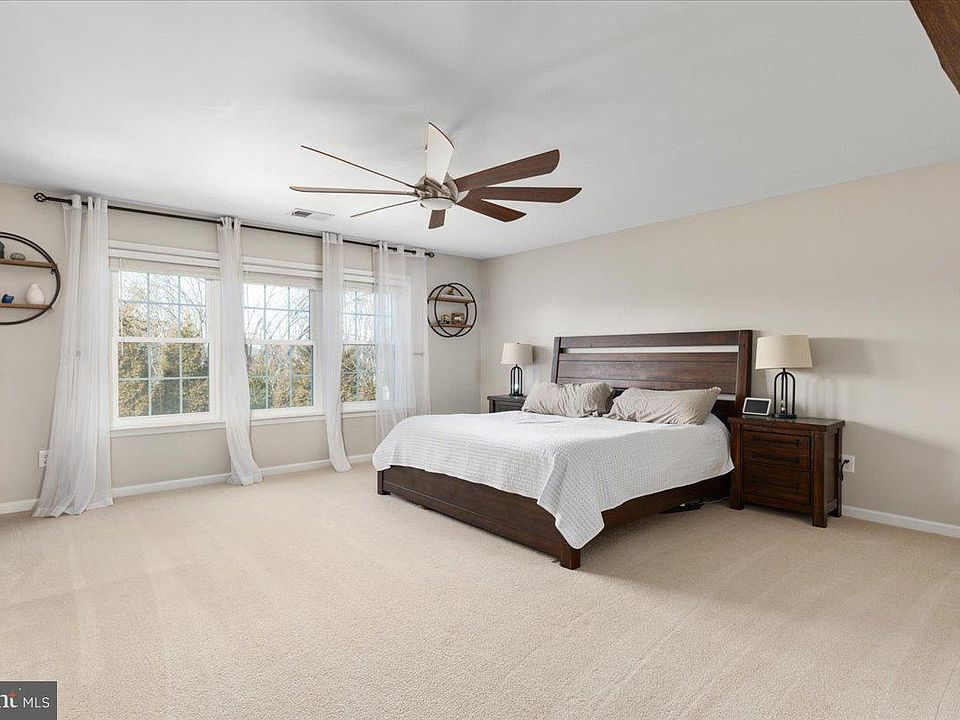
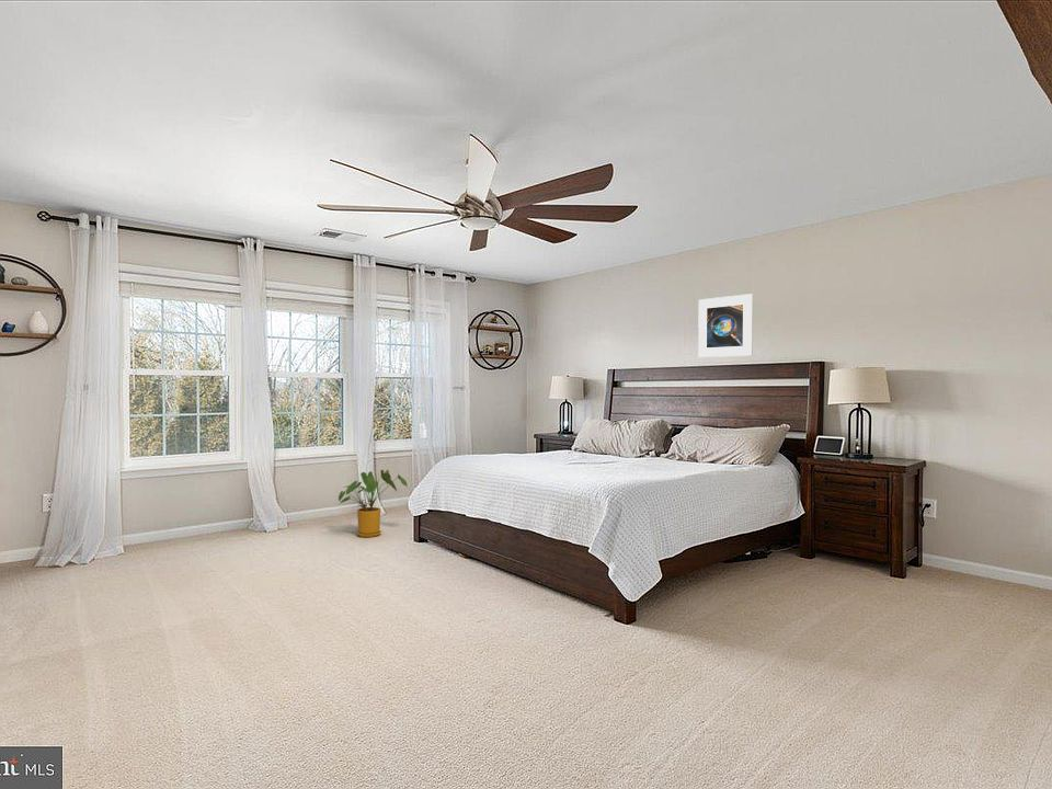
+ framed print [697,293,754,358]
+ house plant [338,469,409,538]
